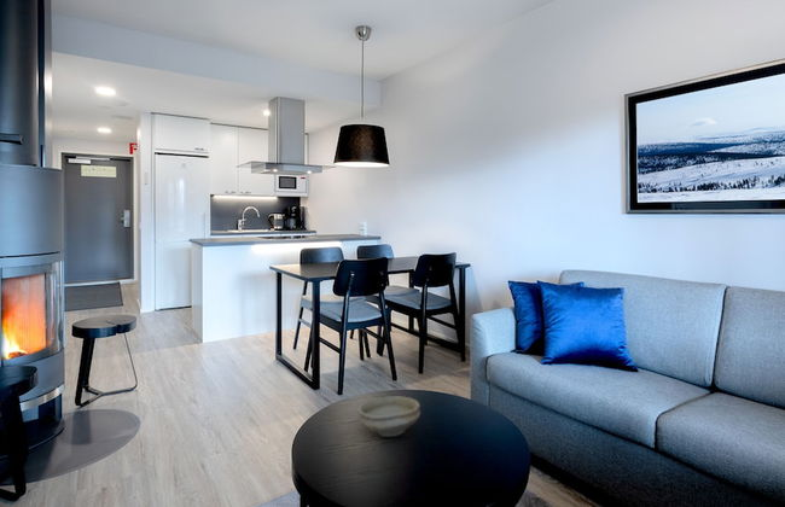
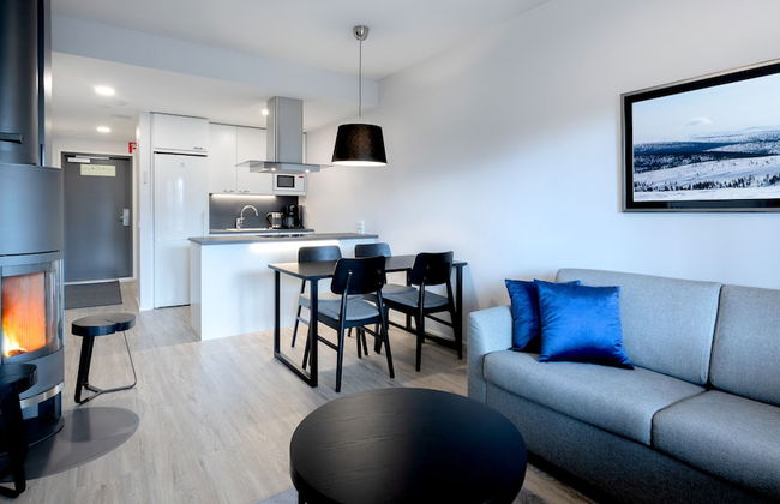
- bowl [357,395,421,438]
